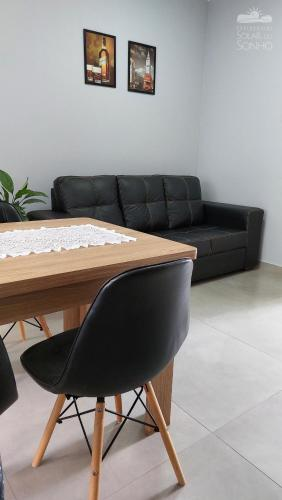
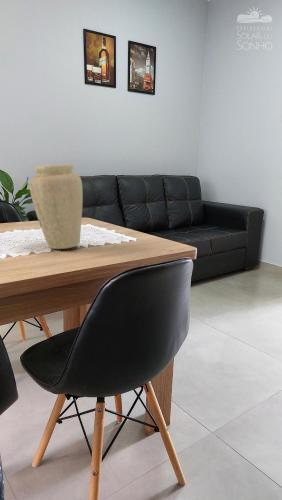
+ vase [29,163,84,250]
